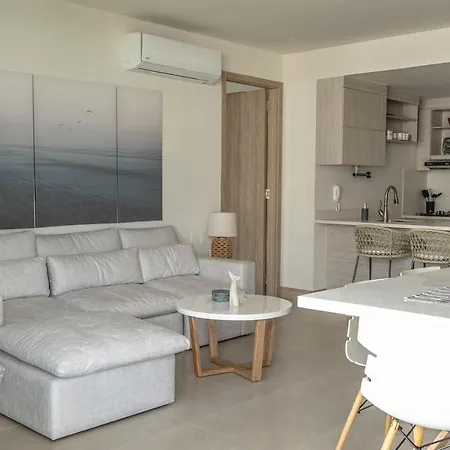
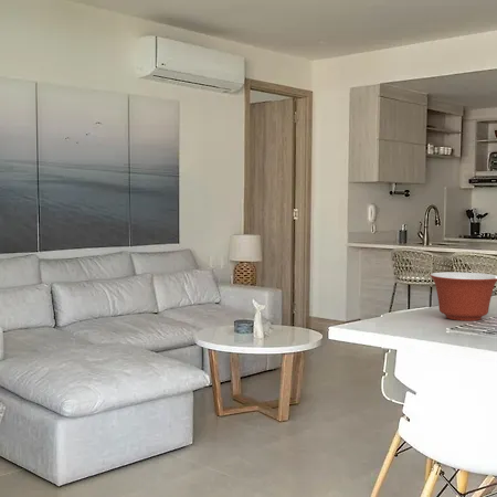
+ mixing bowl [429,271,497,321]
